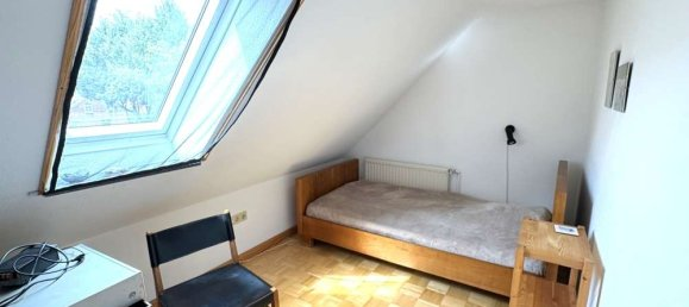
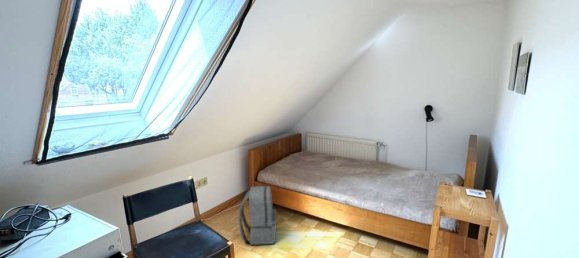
+ backpack [237,185,278,246]
